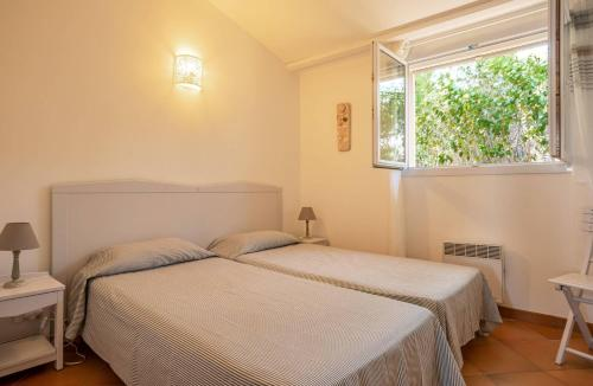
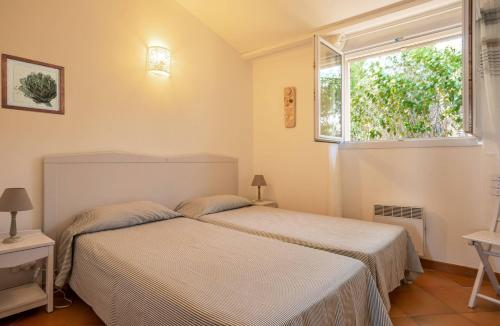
+ wall art [0,52,66,116]
